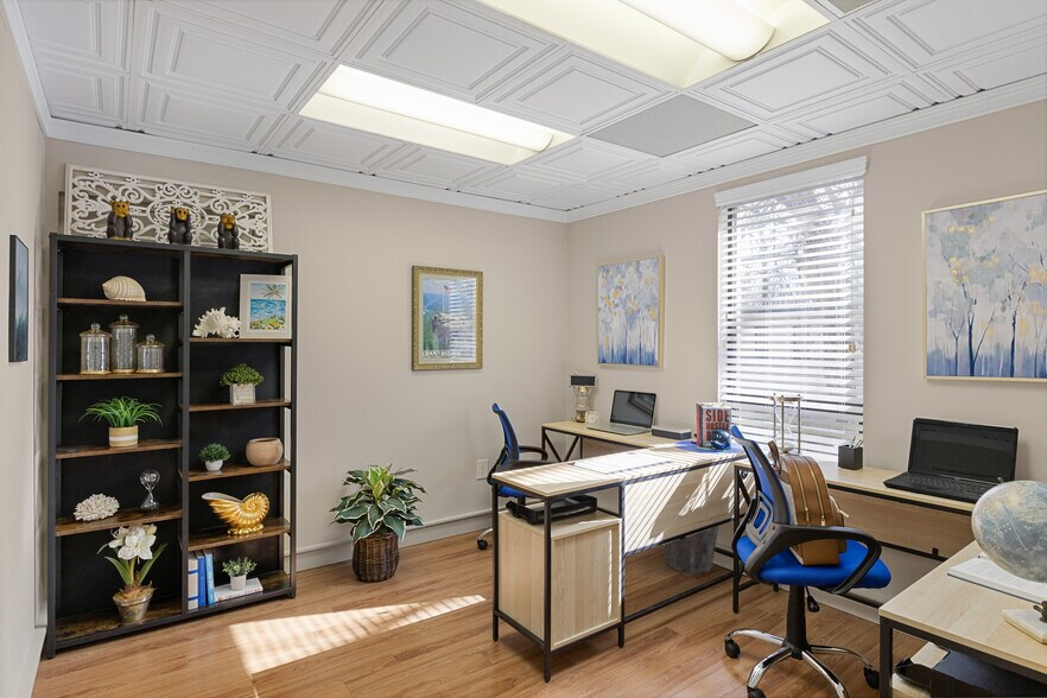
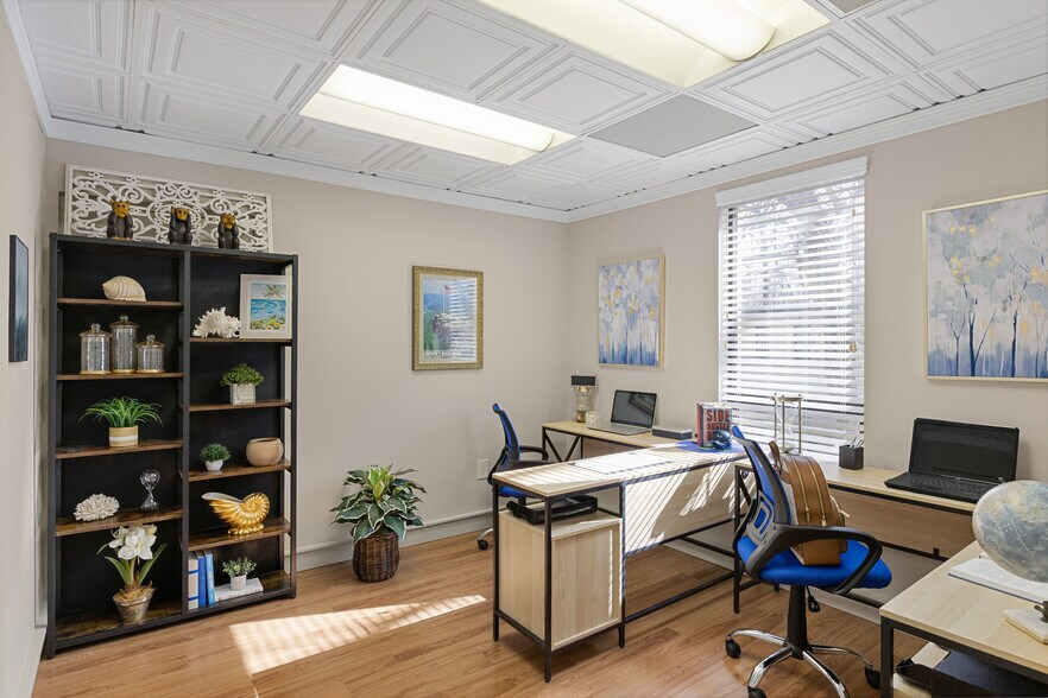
- waste bin [662,525,719,575]
